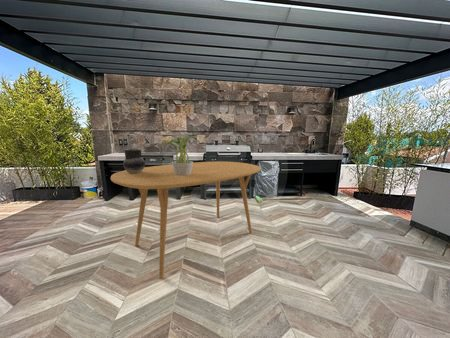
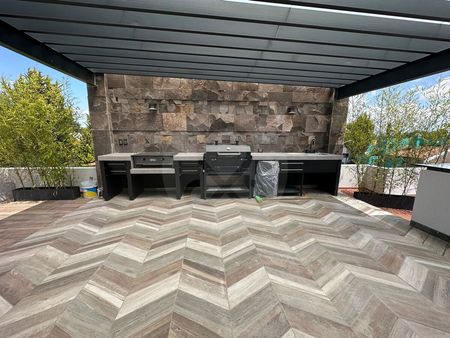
- dining table [110,161,262,280]
- ceramic jug [122,148,146,173]
- potted plant [159,134,204,175]
